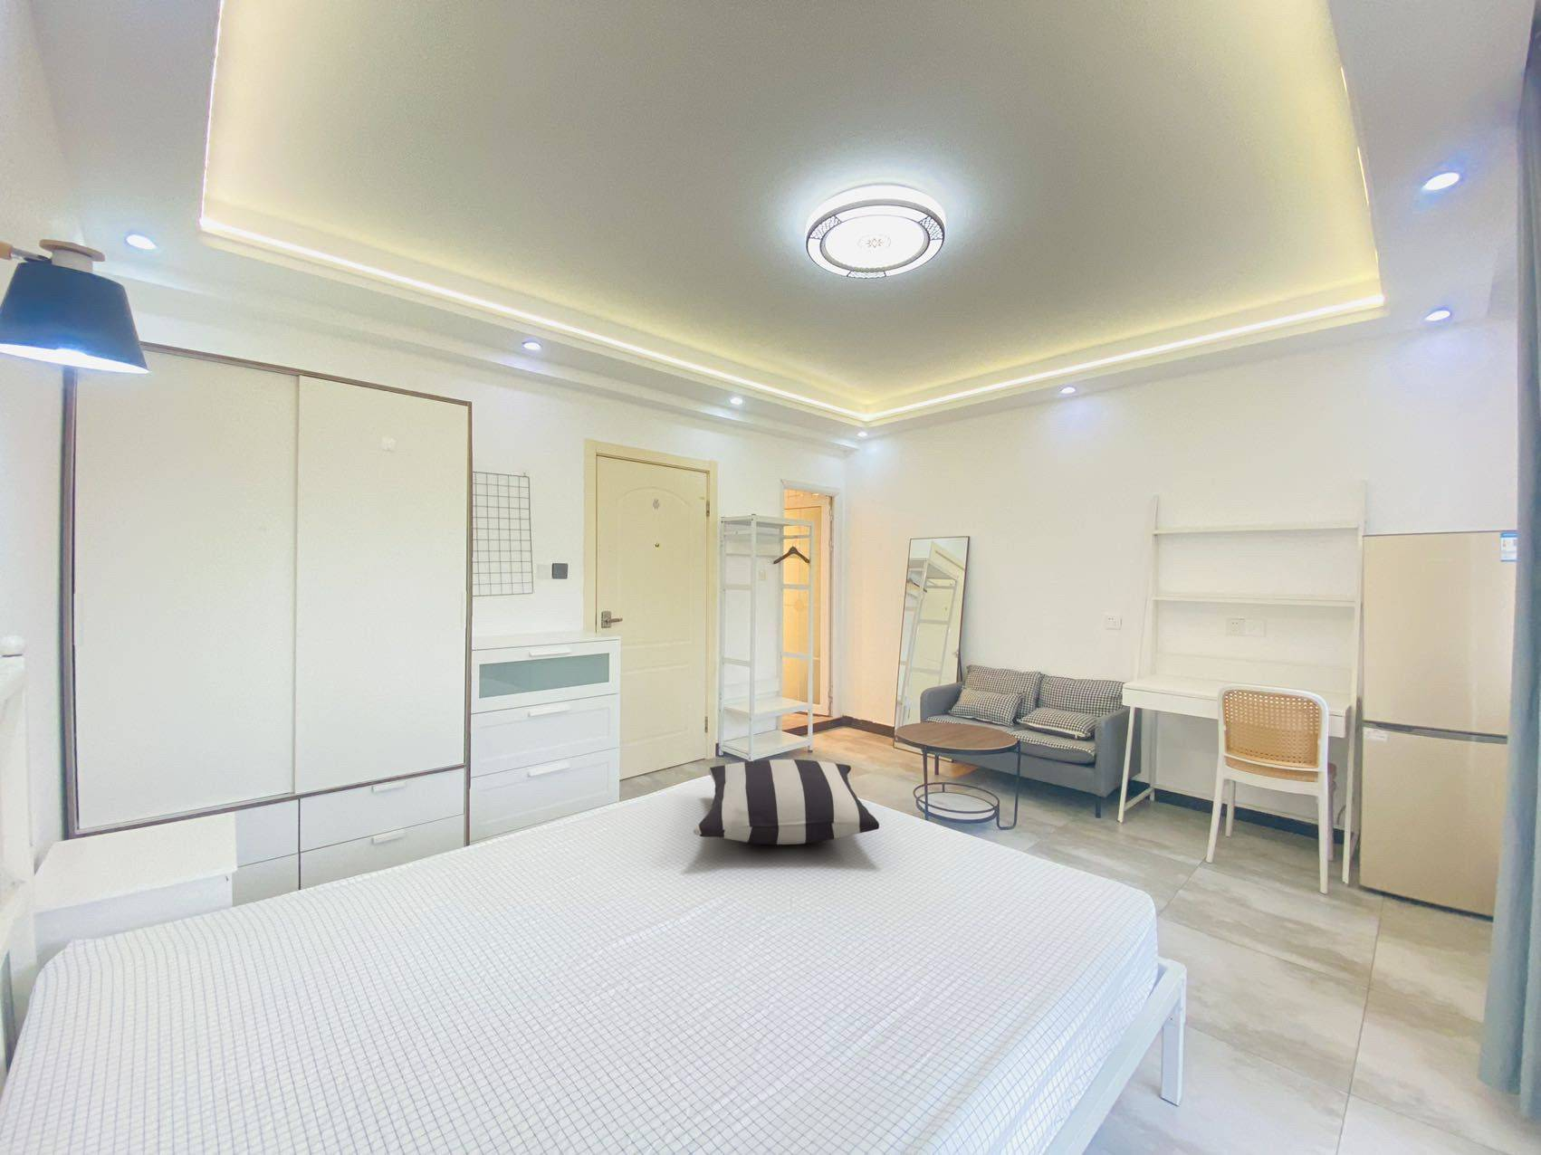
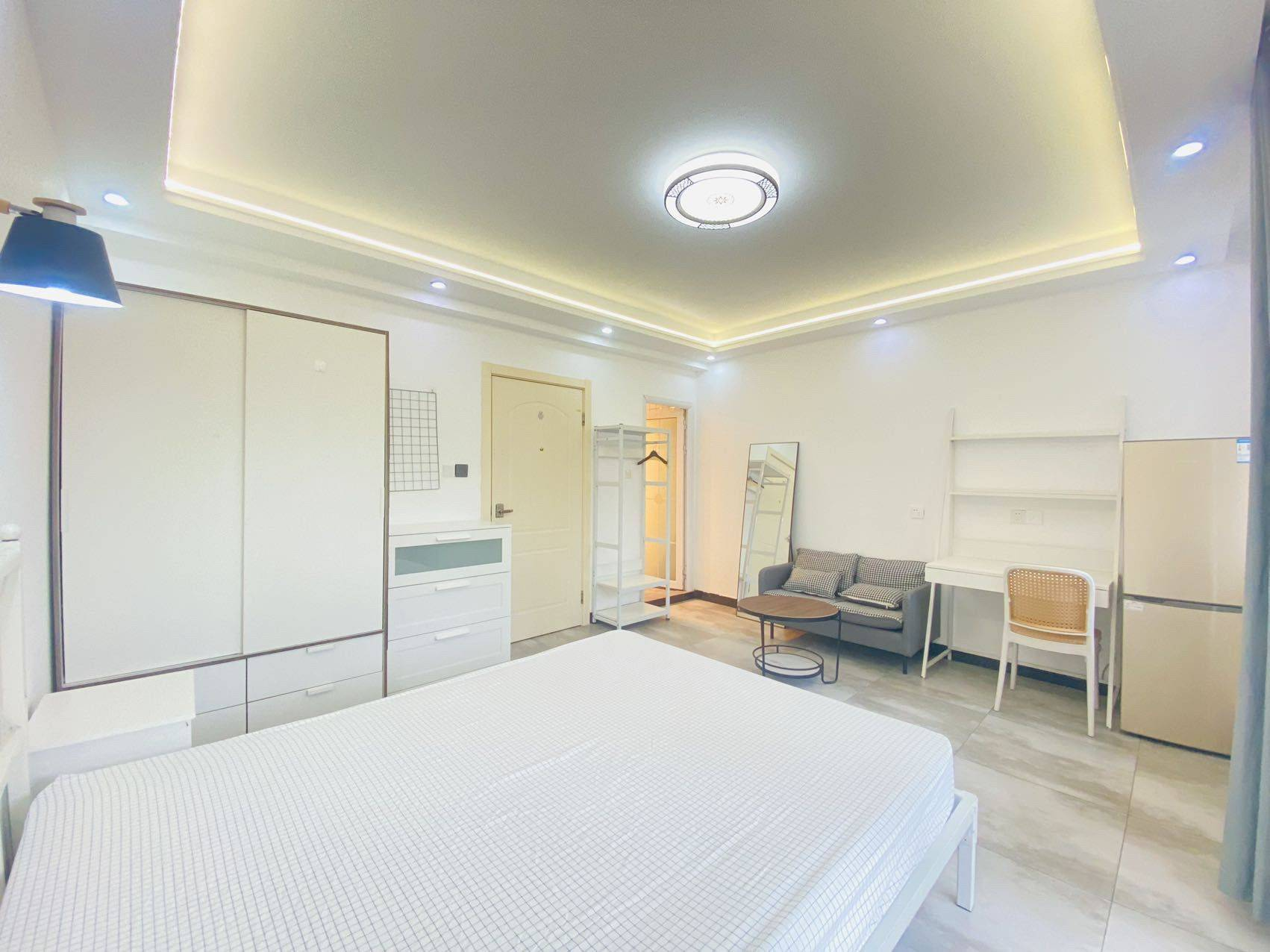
- pillow [693,758,880,846]
